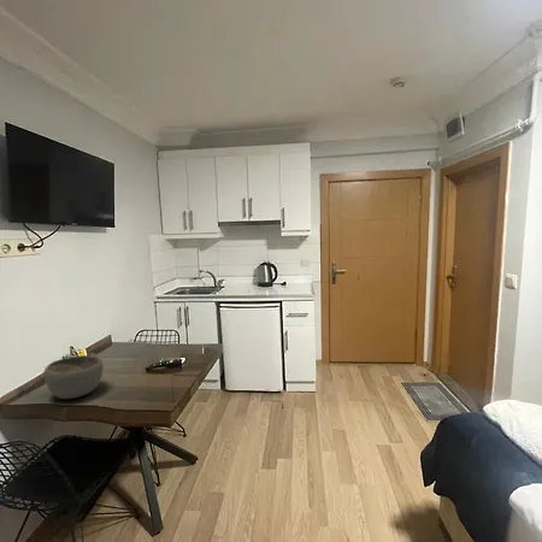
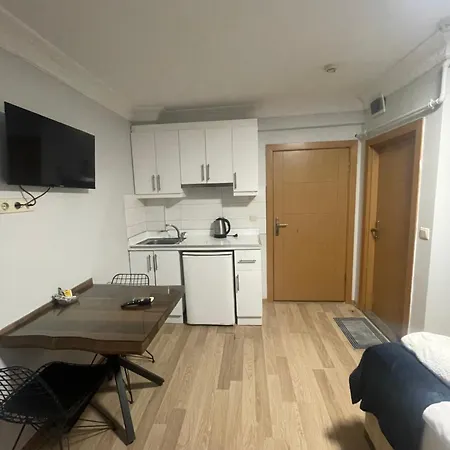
- bowl [43,354,105,400]
